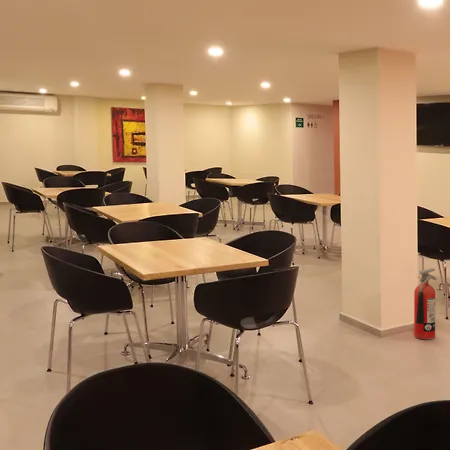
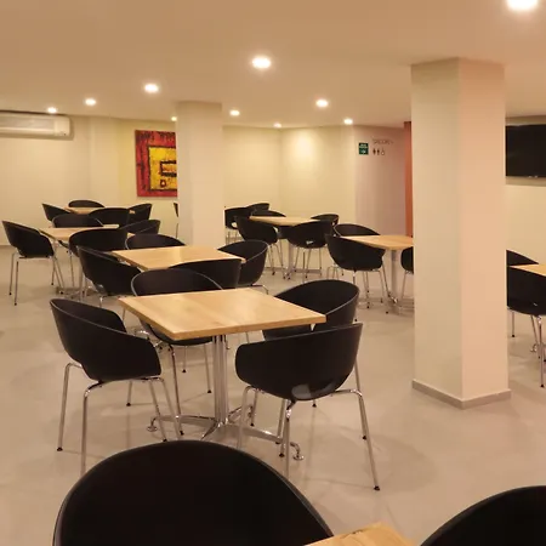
- fire extinguisher [413,267,438,340]
